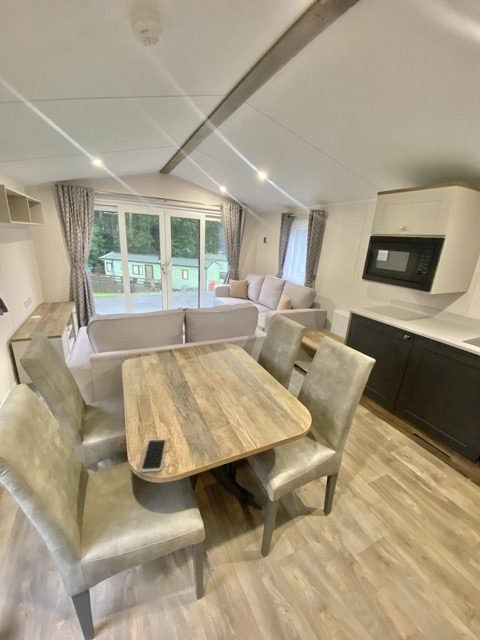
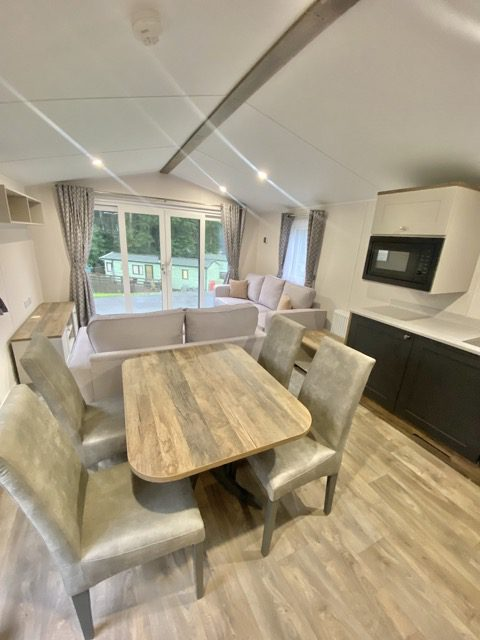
- smartphone [140,439,168,473]
